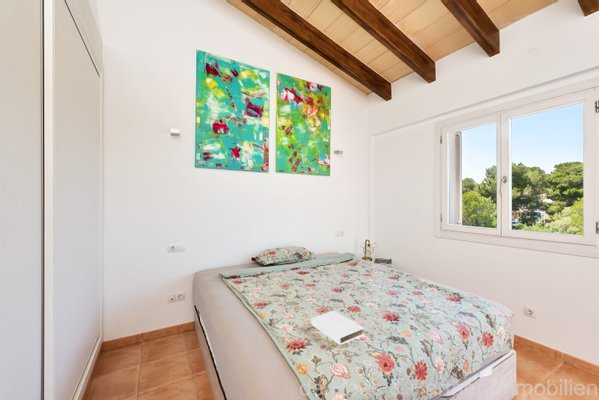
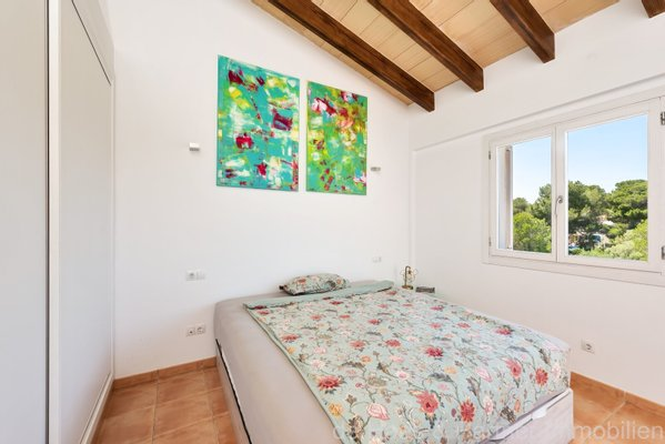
- book [310,310,365,346]
